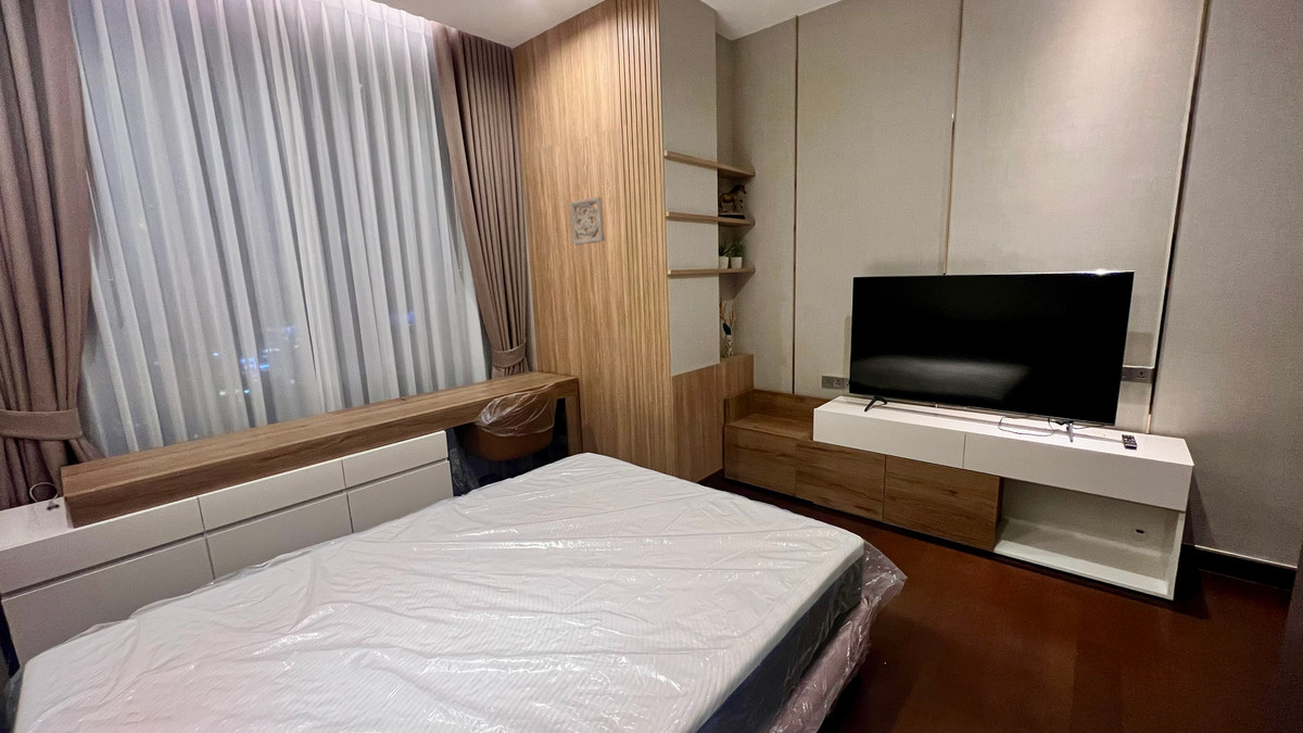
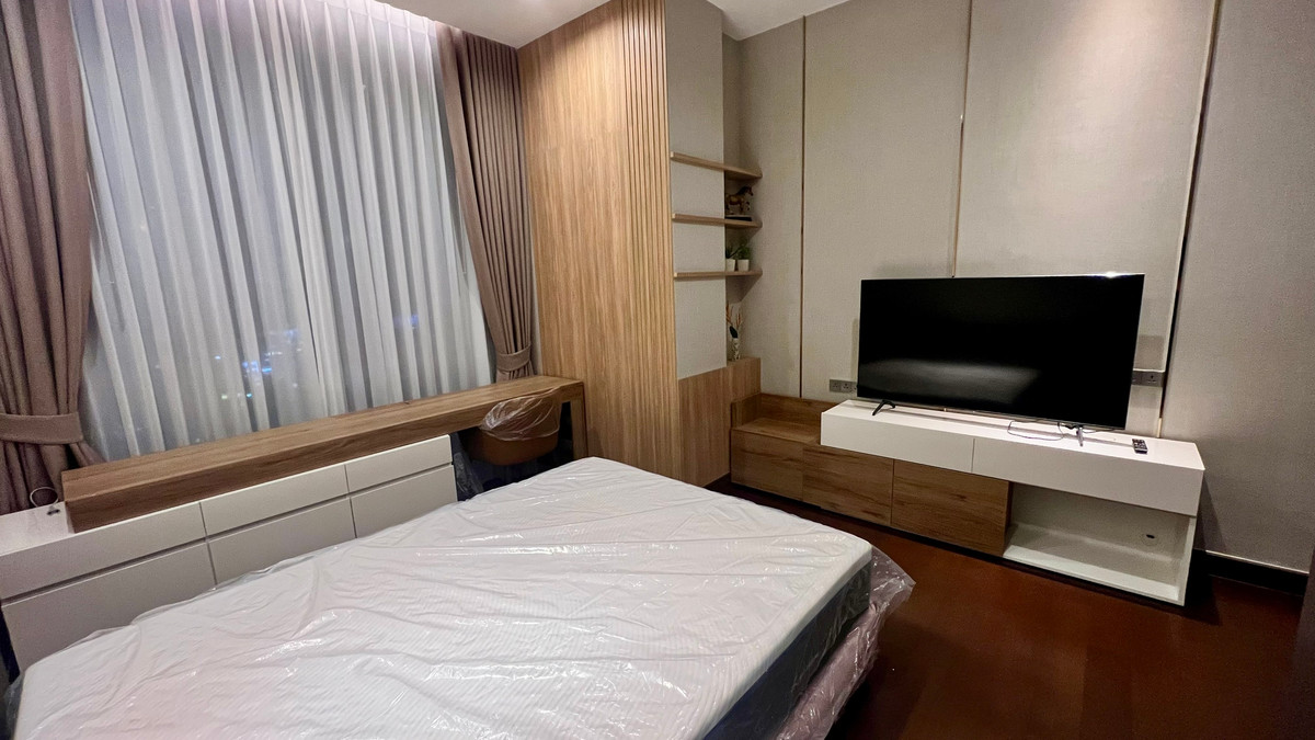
- wall ornament [569,195,606,247]
